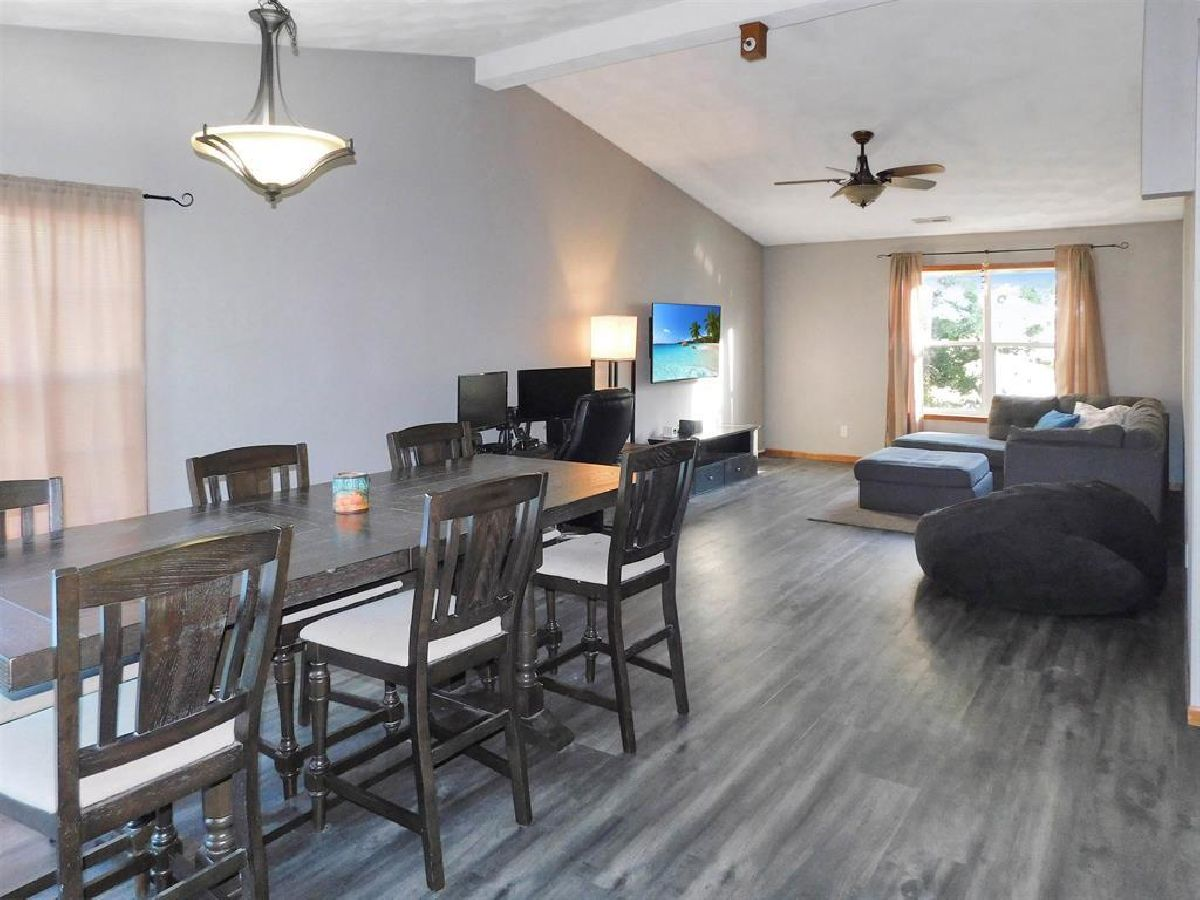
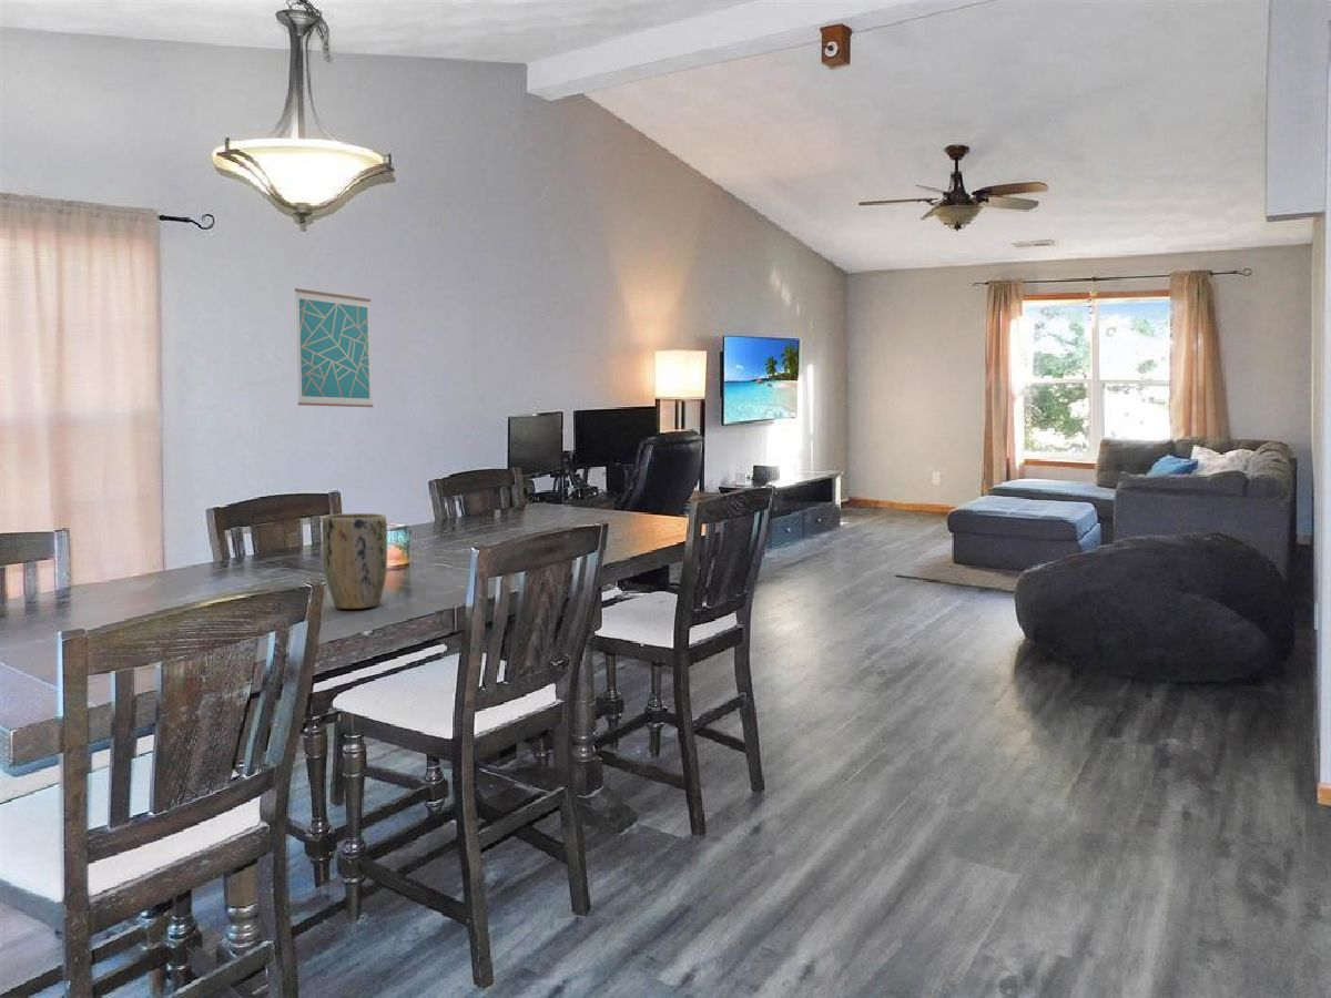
+ plant pot [321,512,388,610]
+ wall art [294,287,374,408]
